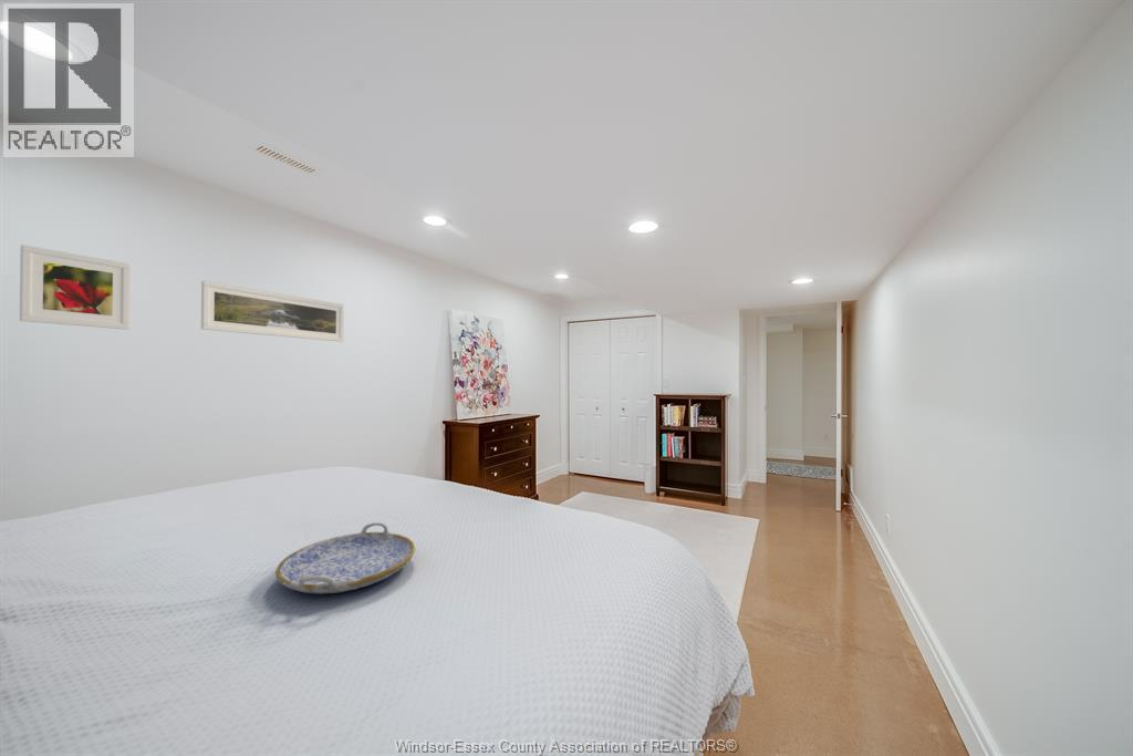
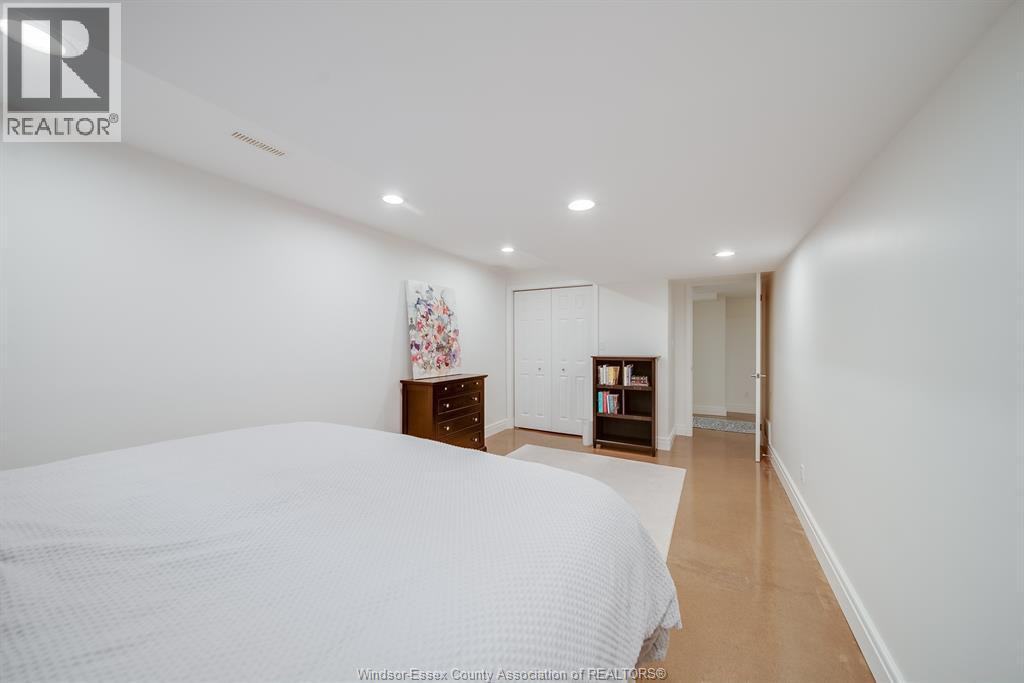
- serving tray [274,521,416,596]
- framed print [200,280,345,343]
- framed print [19,244,132,331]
